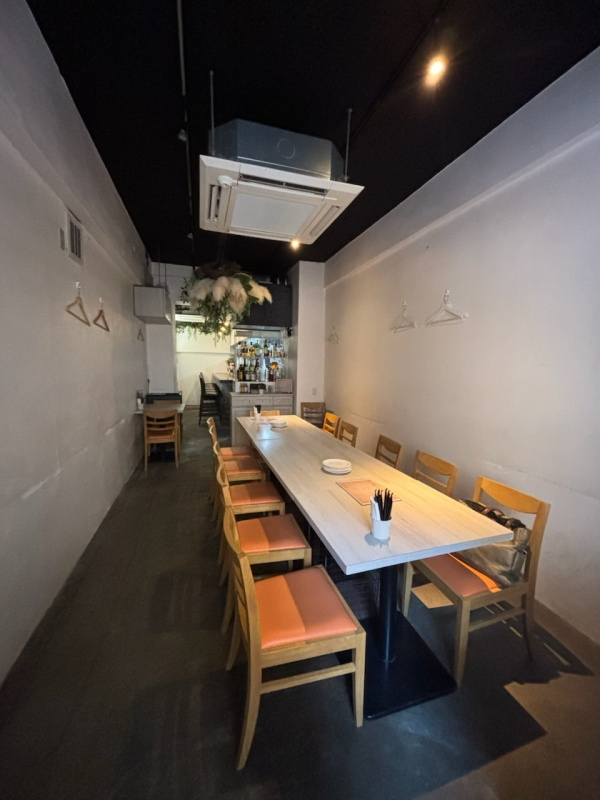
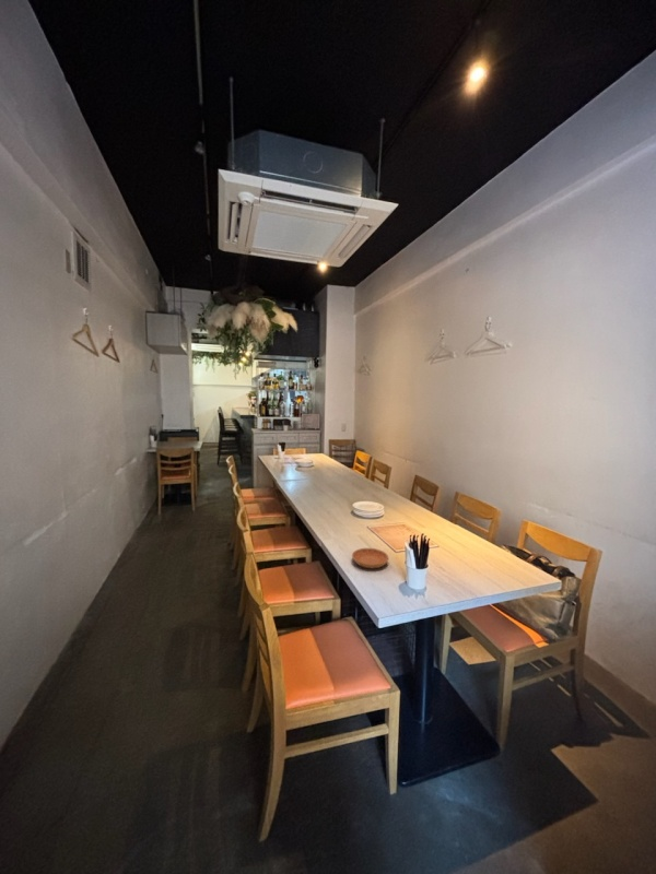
+ saucer [351,547,389,569]
